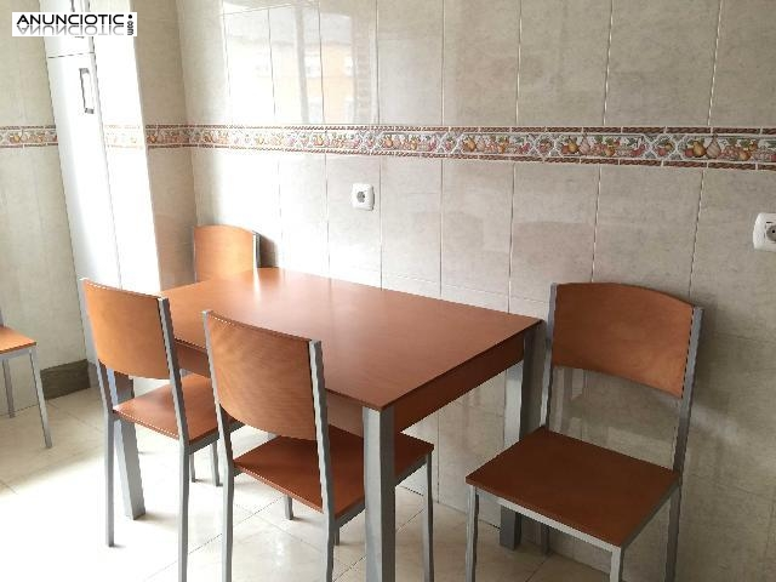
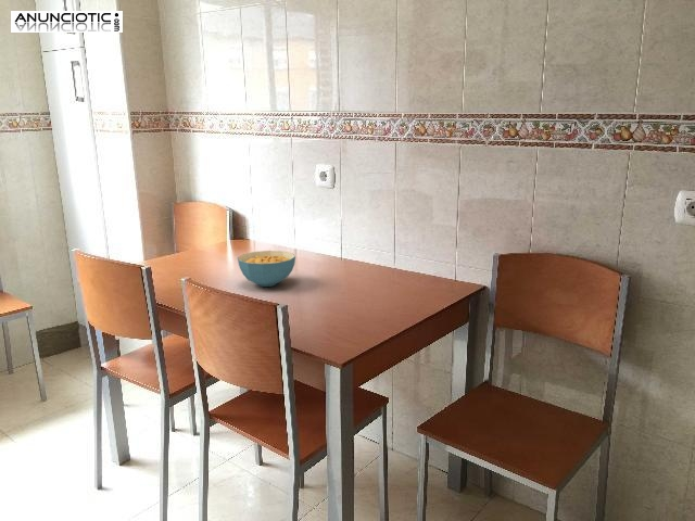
+ cereal bowl [237,250,296,288]
